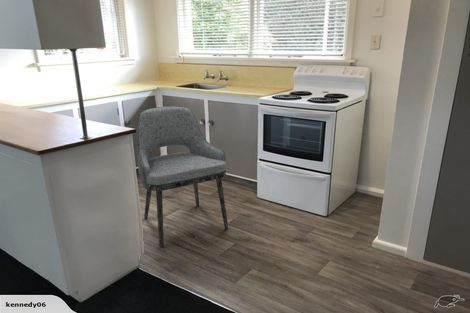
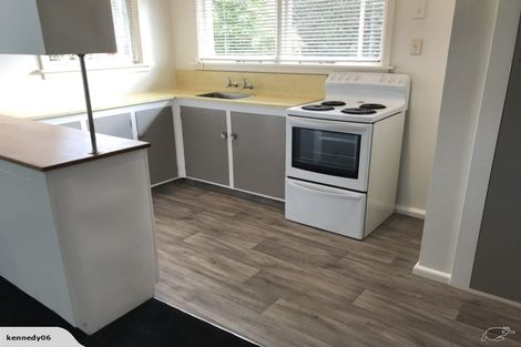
- dining chair [136,105,229,249]
